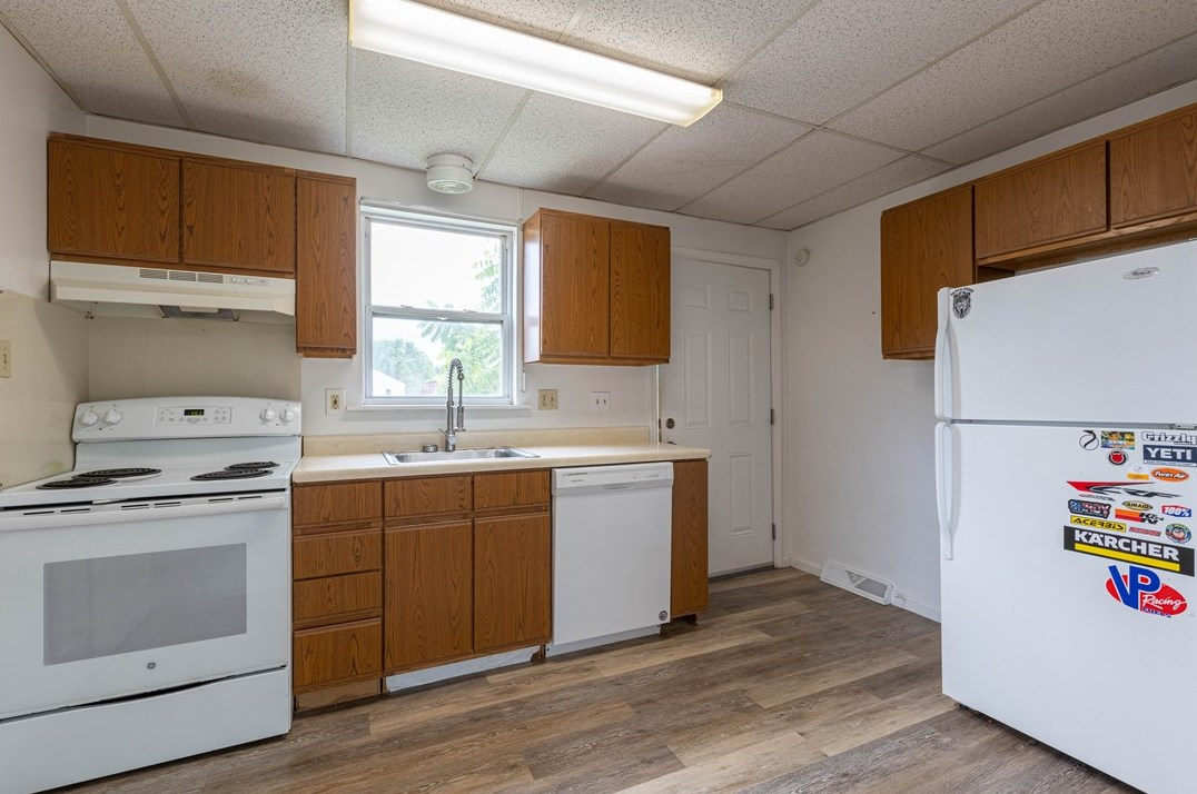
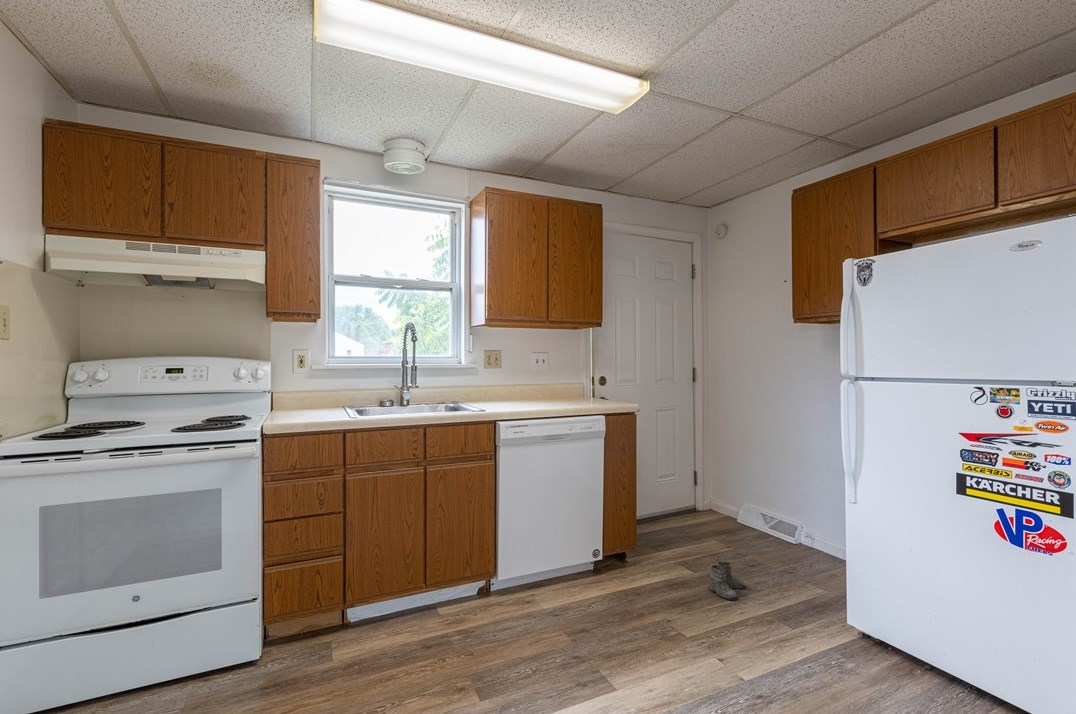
+ boots [708,560,747,601]
